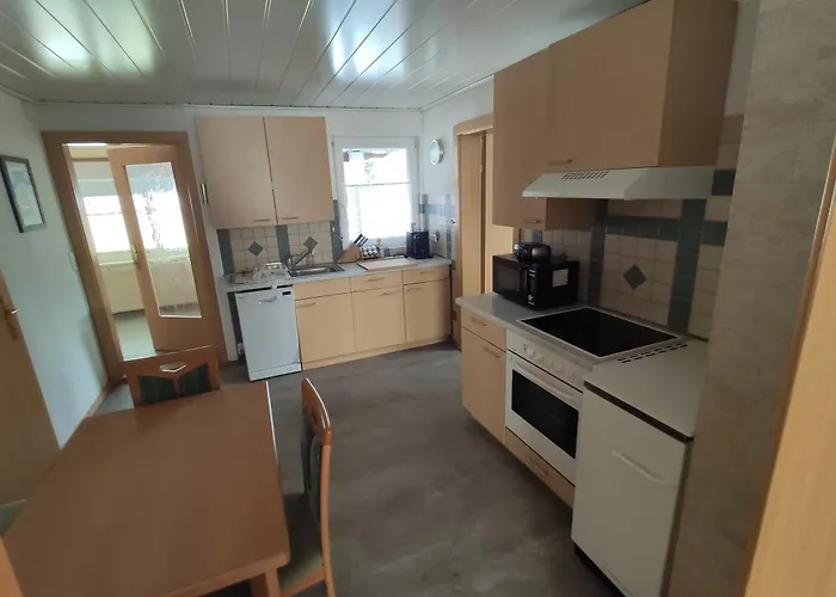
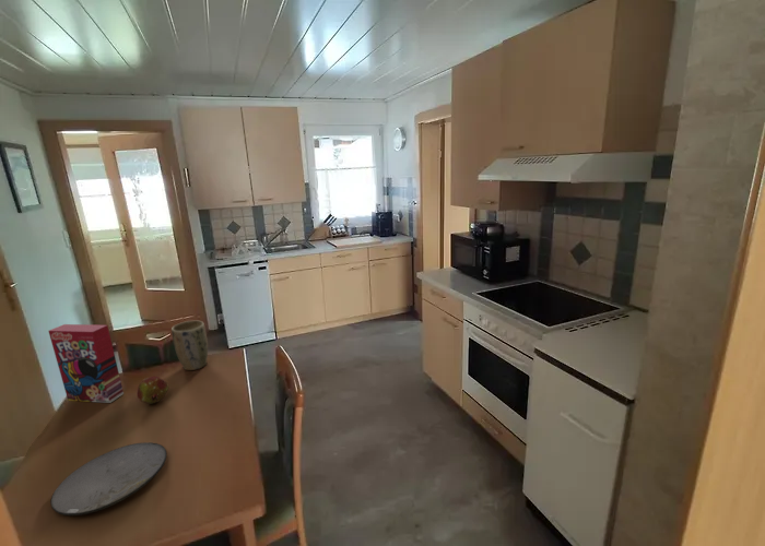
+ cereal box [47,323,125,404]
+ plant pot [170,320,209,371]
+ fruit [136,376,169,405]
+ plate [49,441,167,517]
